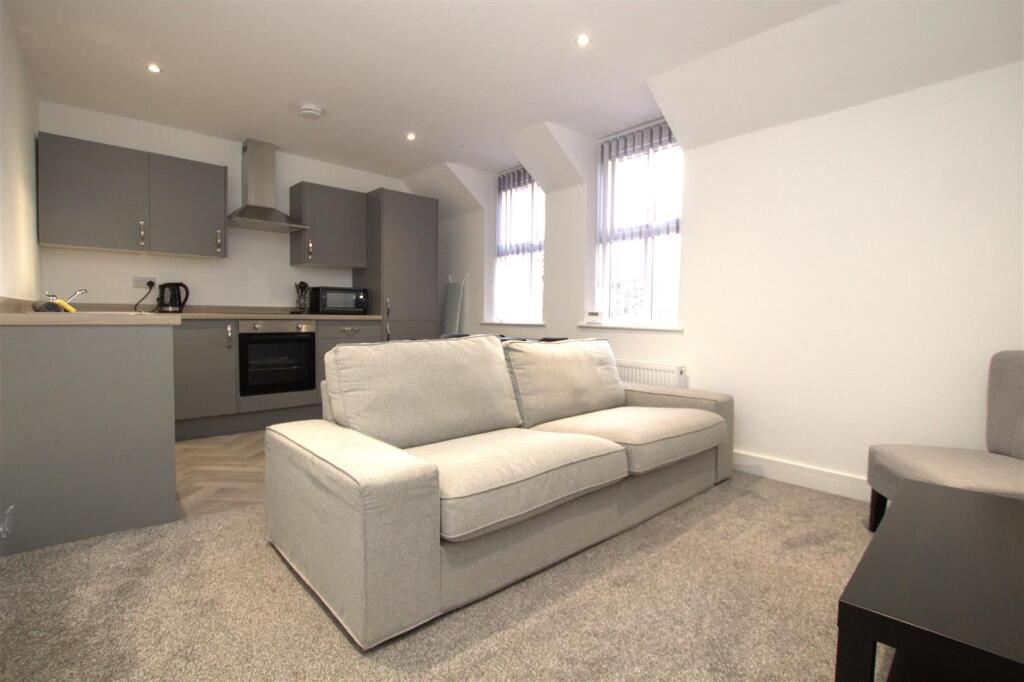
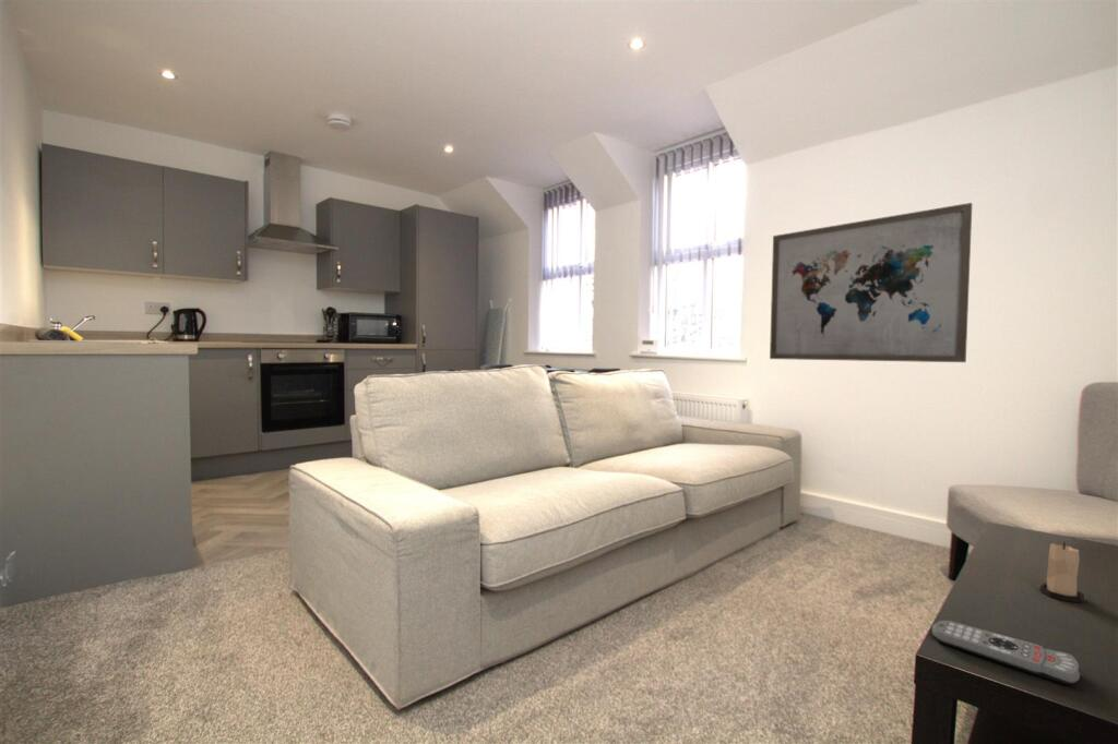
+ remote control [931,620,1082,686]
+ candle [1039,541,1085,603]
+ wall art [769,202,973,363]
